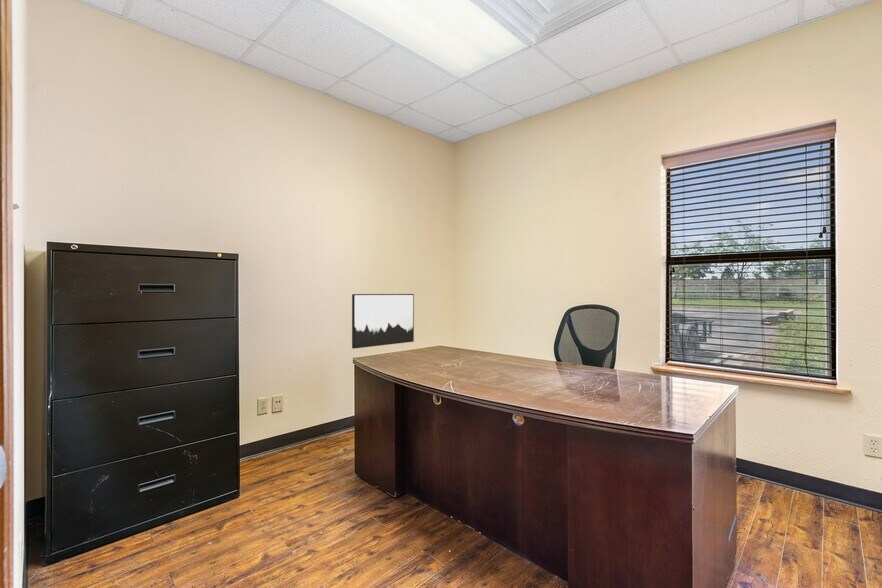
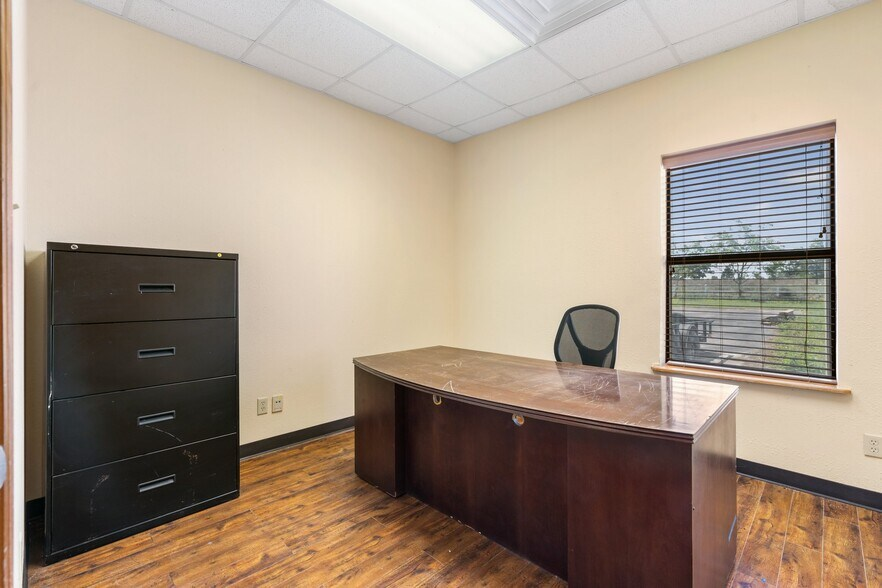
- wall art [351,293,415,350]
